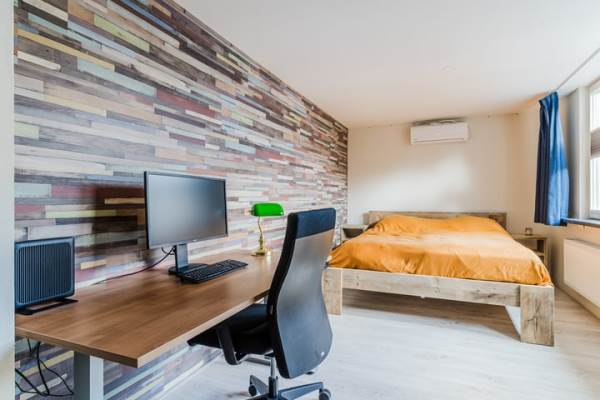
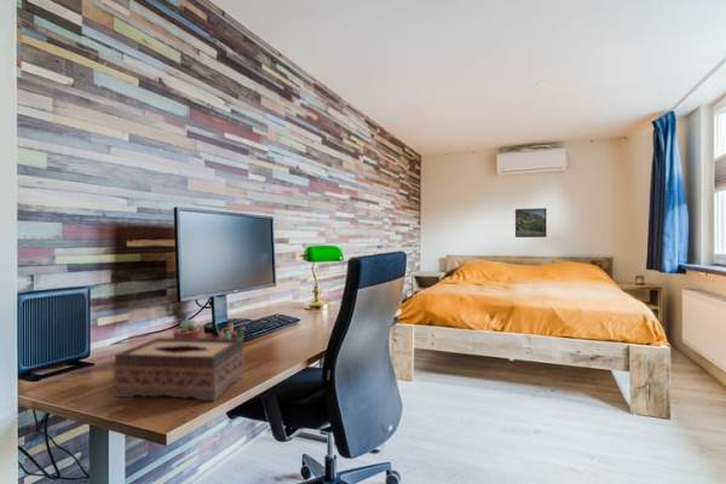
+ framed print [514,207,548,238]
+ tissue box [113,336,244,402]
+ pen holder [214,322,246,345]
+ potted succulent [173,318,206,339]
